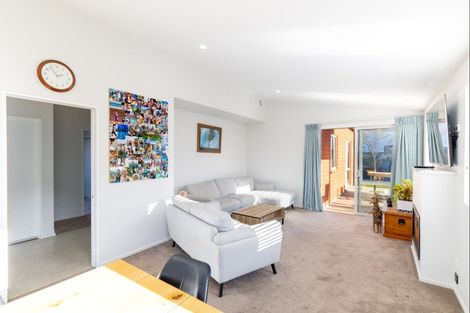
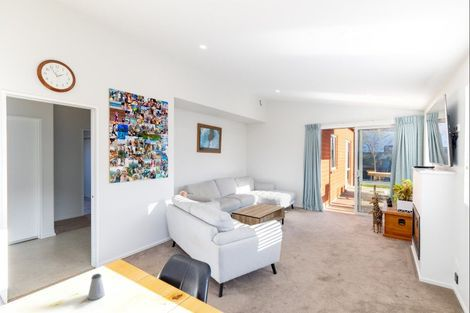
+ saltshaker [87,273,106,301]
